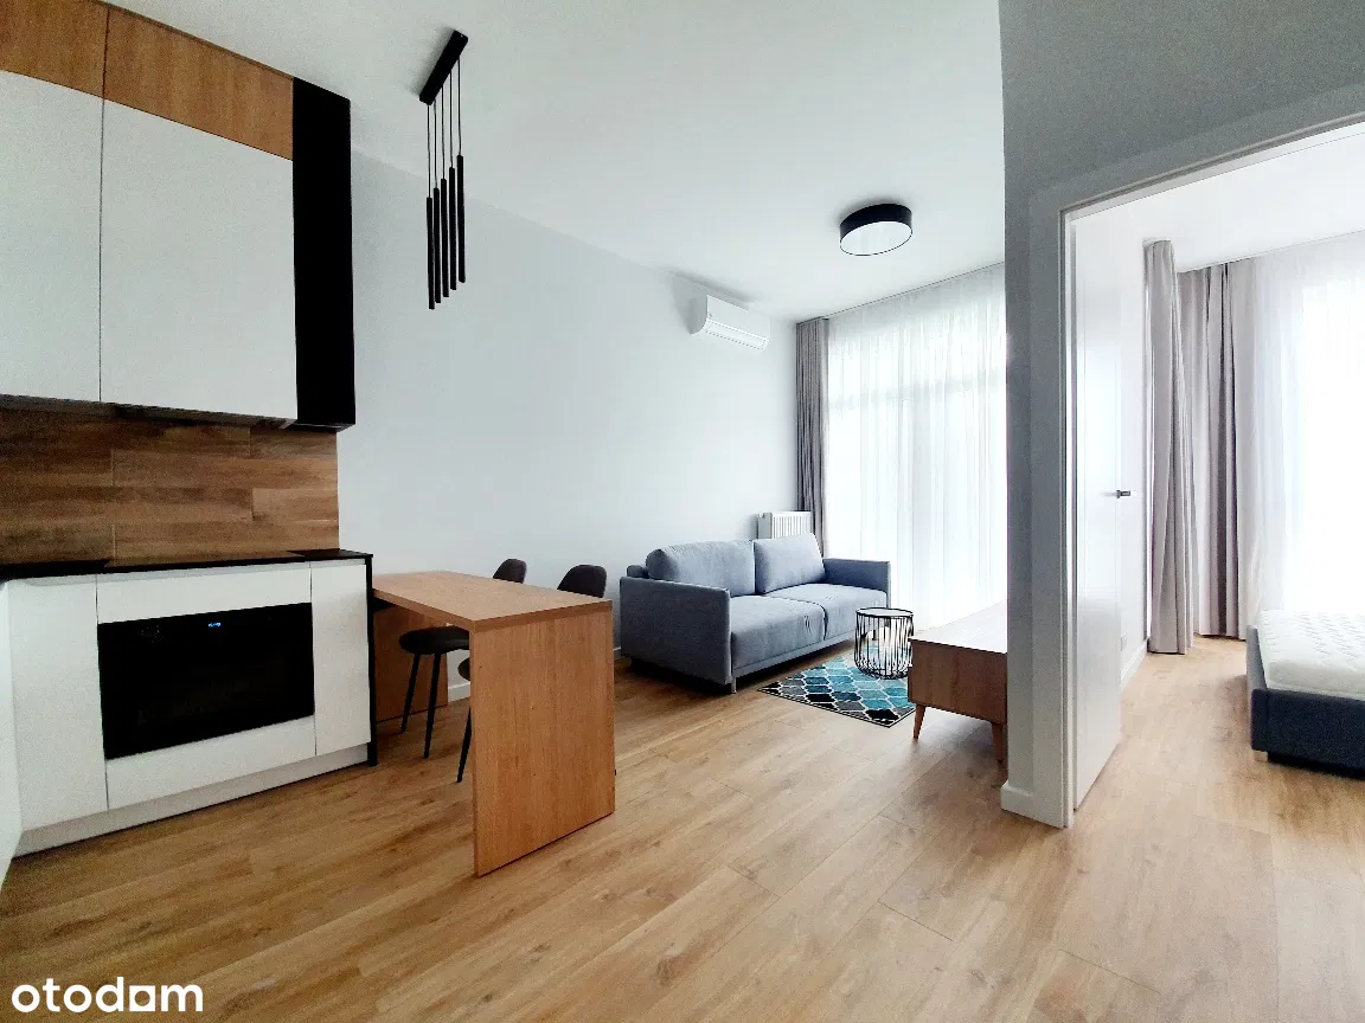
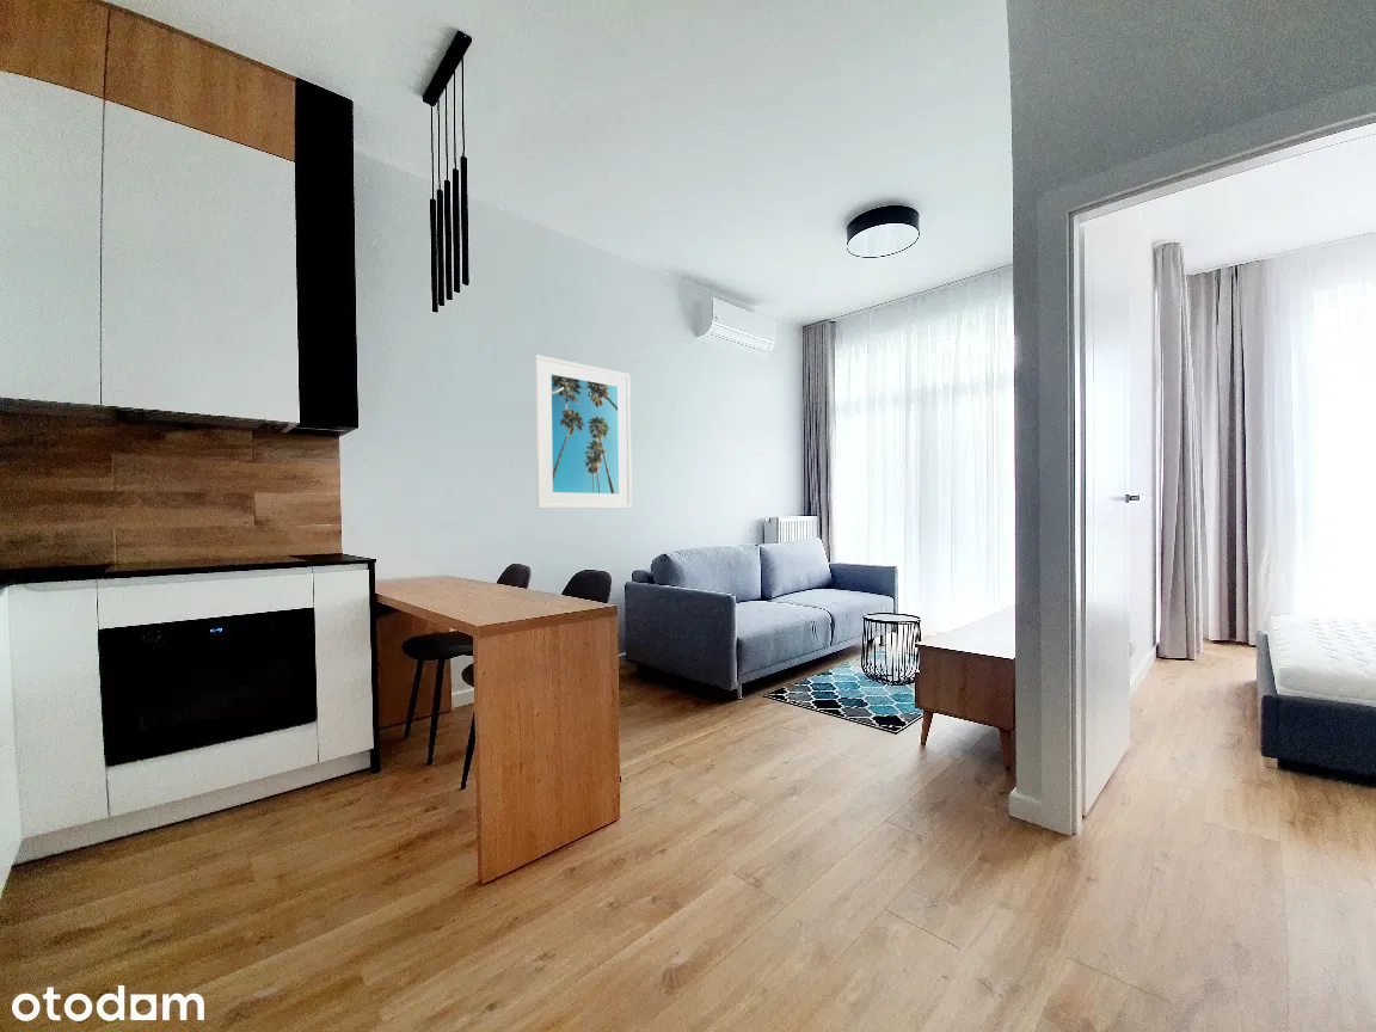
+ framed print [534,354,633,510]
